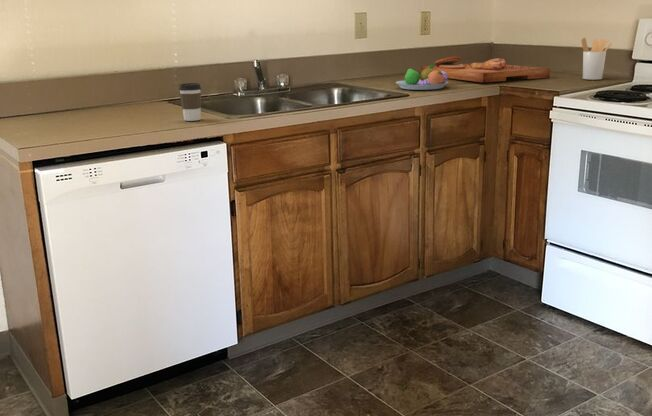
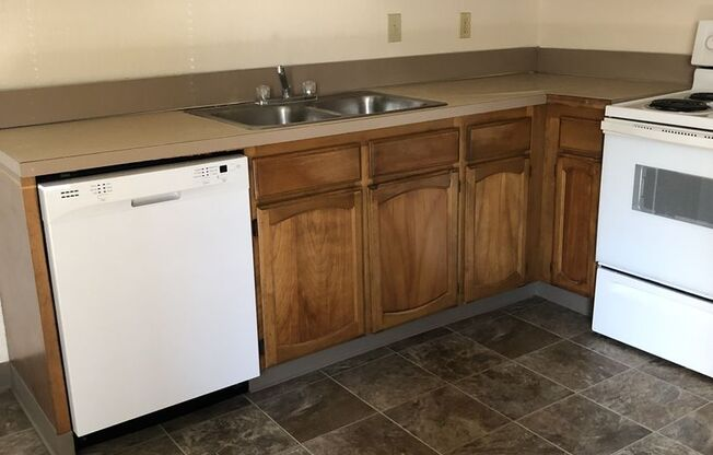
- utensil holder [580,37,612,81]
- fruit bowl [395,64,449,91]
- cutting board [420,55,551,83]
- coffee cup [178,82,202,122]
